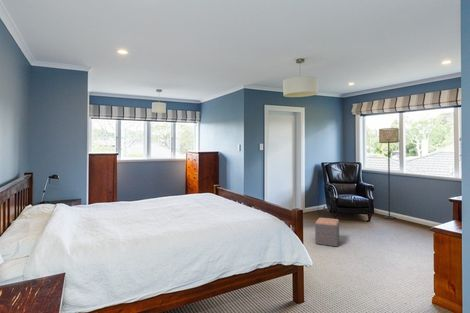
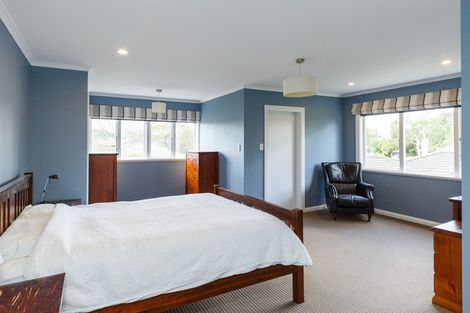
- floor lamp [378,127,400,220]
- footstool [314,217,340,247]
